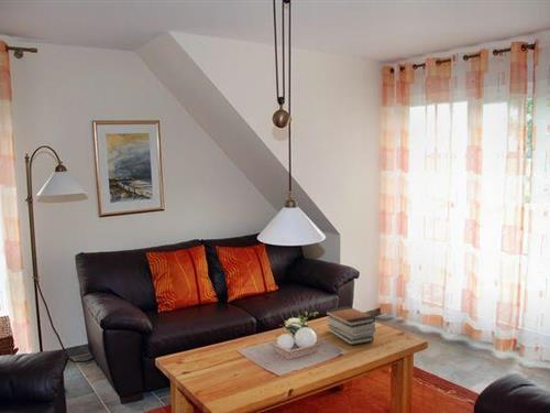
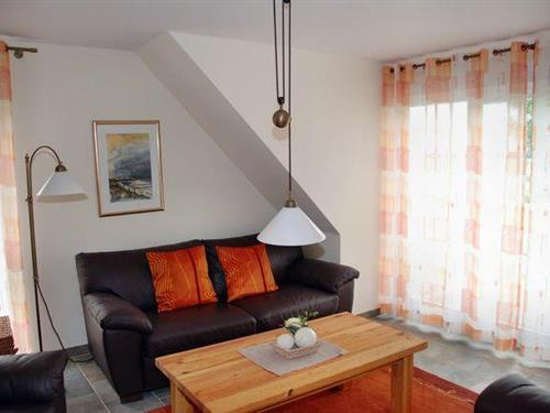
- book stack [324,305,376,346]
